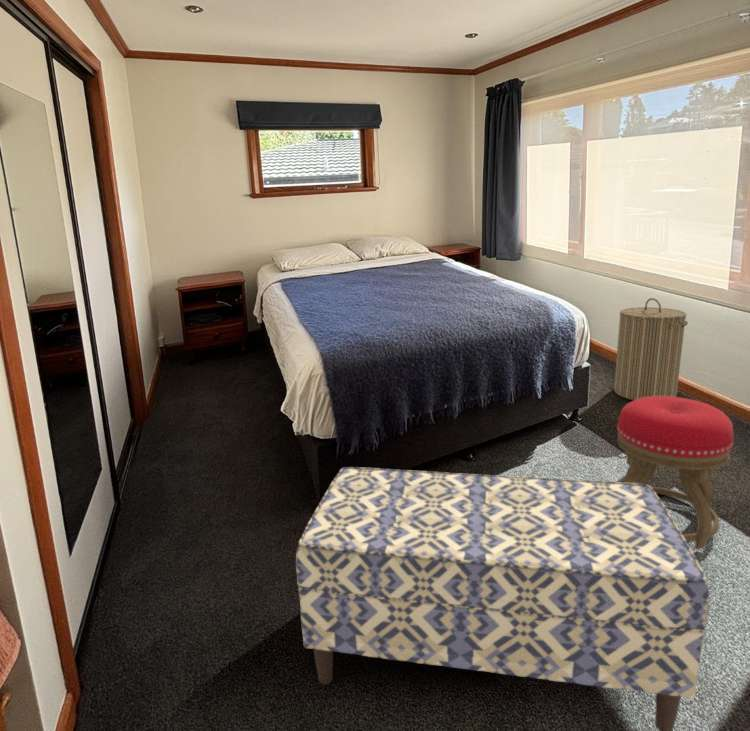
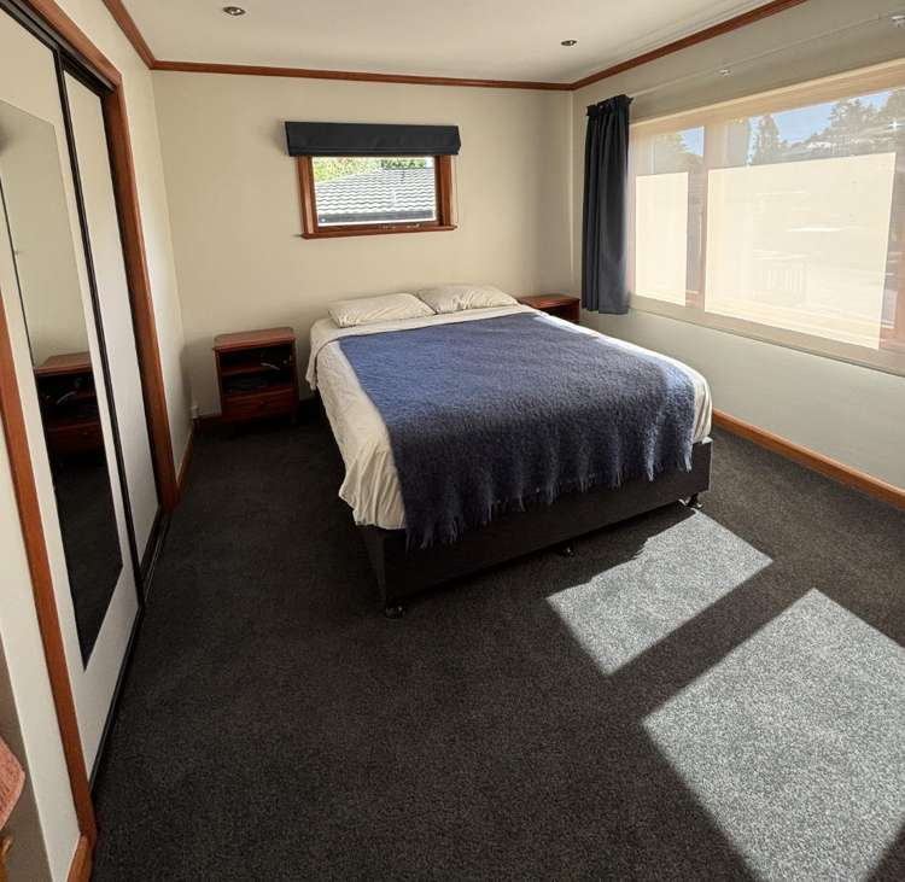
- laundry hamper [613,297,689,401]
- bench [295,466,710,731]
- stool [616,396,734,550]
